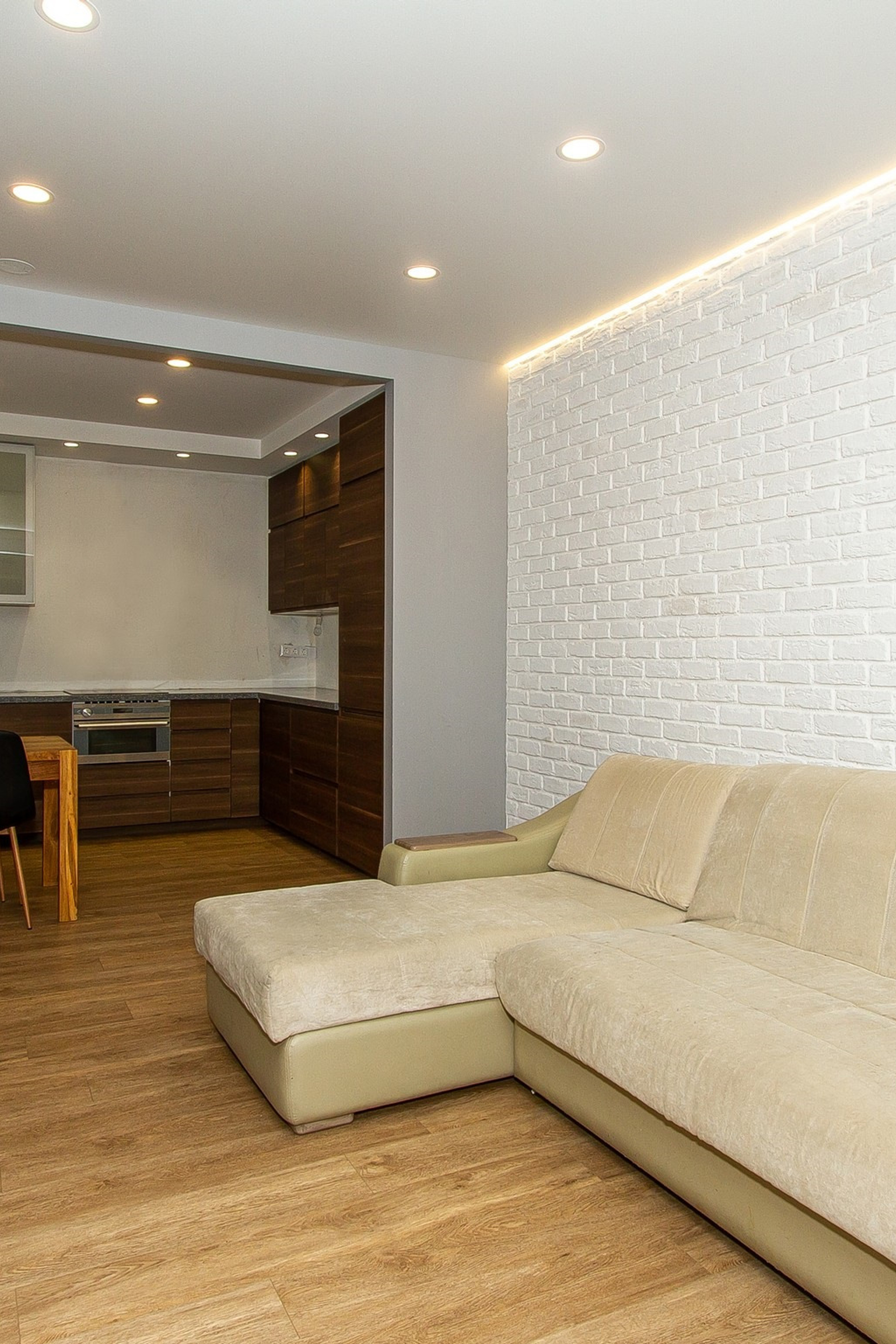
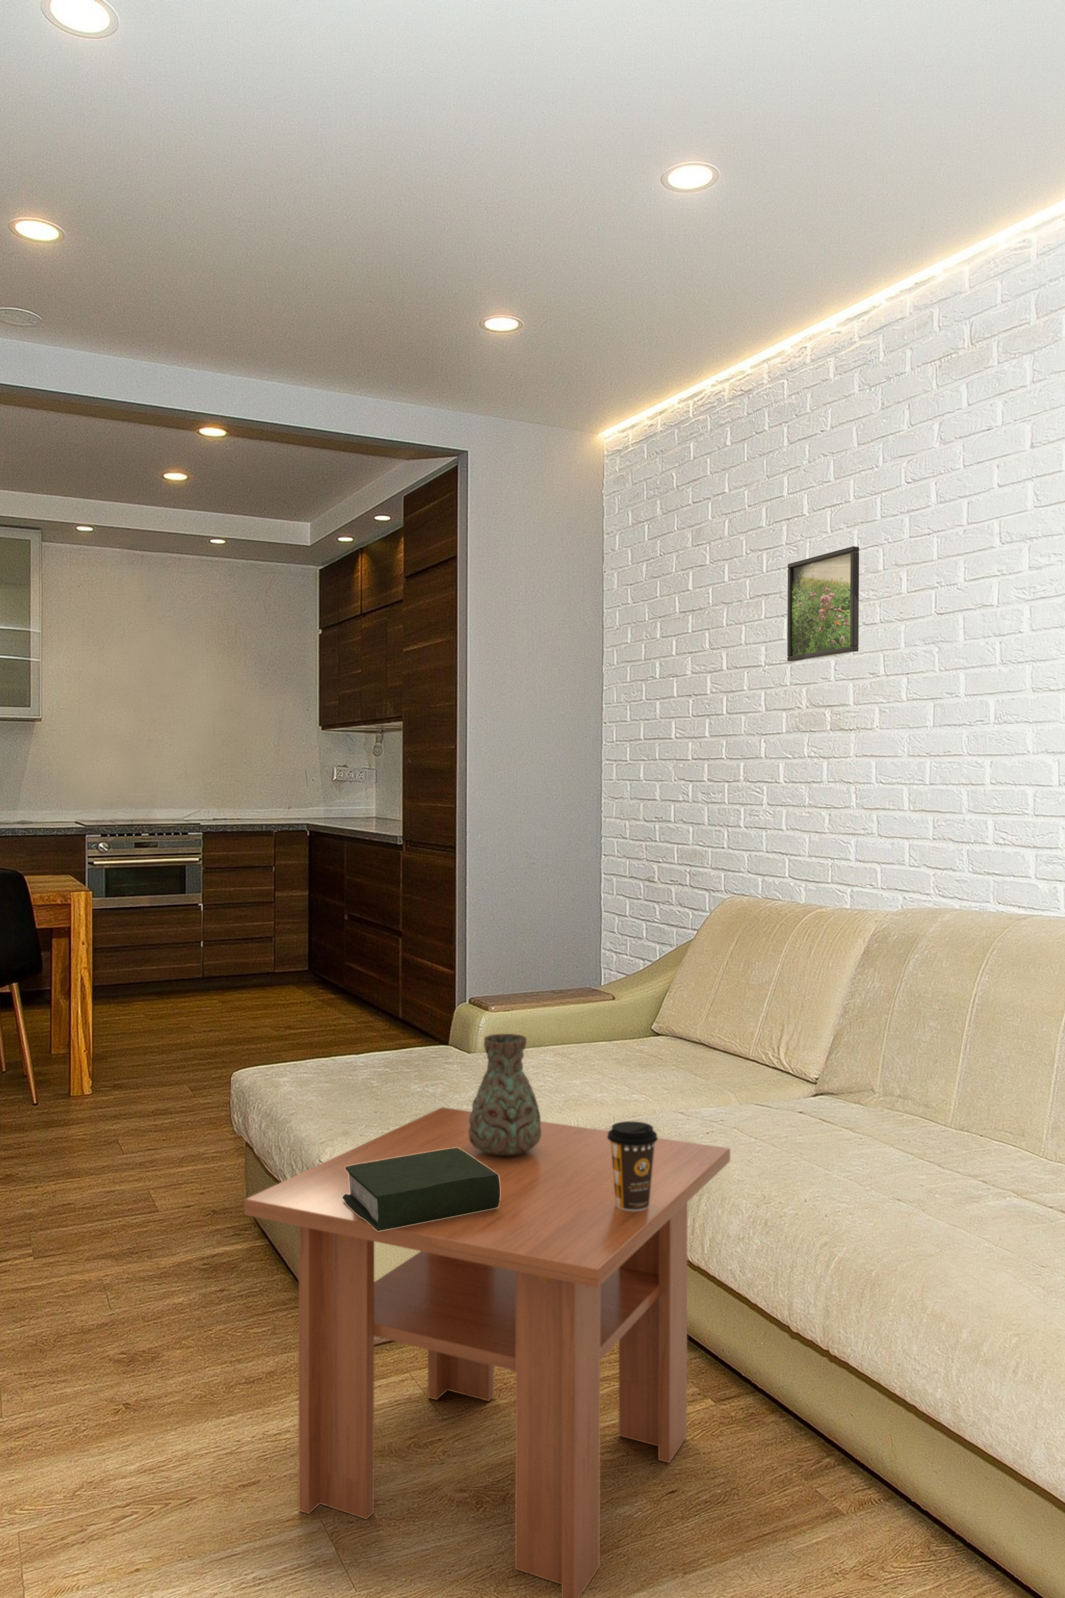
+ decorative vase [468,1033,541,1156]
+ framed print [787,546,859,662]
+ coffee cup [607,1121,657,1212]
+ book [342,1147,500,1231]
+ coffee table [244,1107,731,1598]
